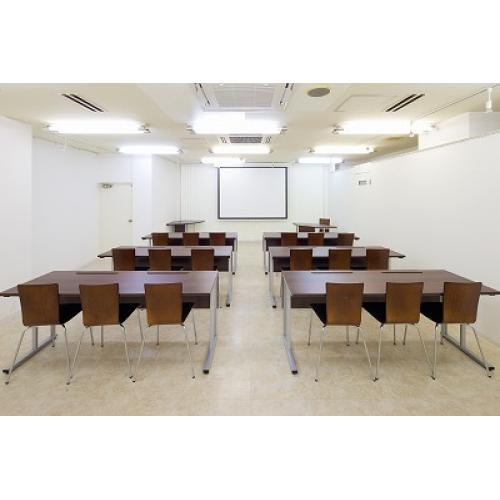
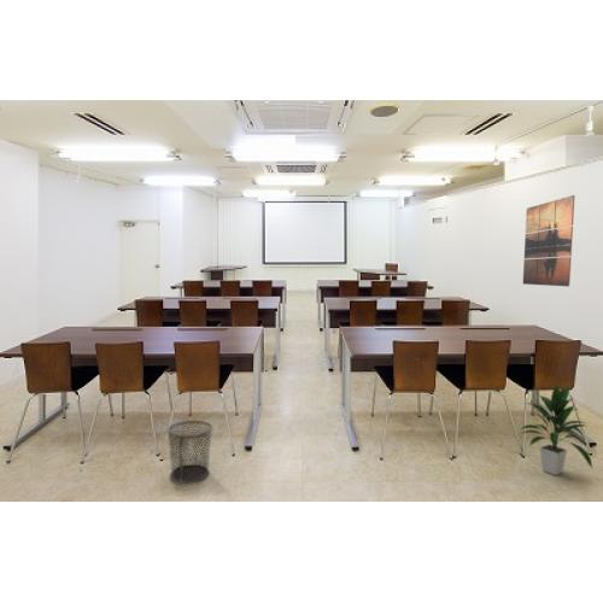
+ indoor plant [519,382,593,476]
+ wall art [522,194,576,287]
+ waste bin [165,420,213,484]
